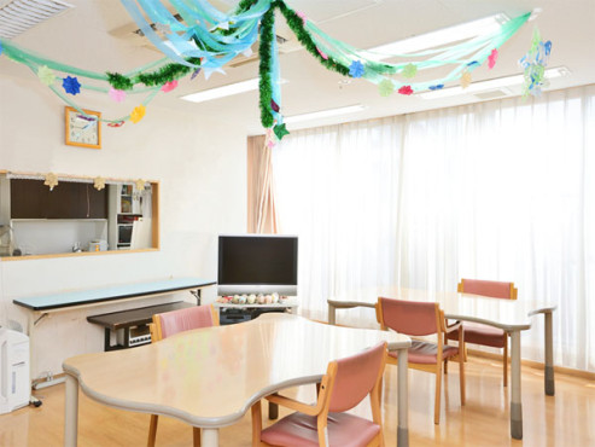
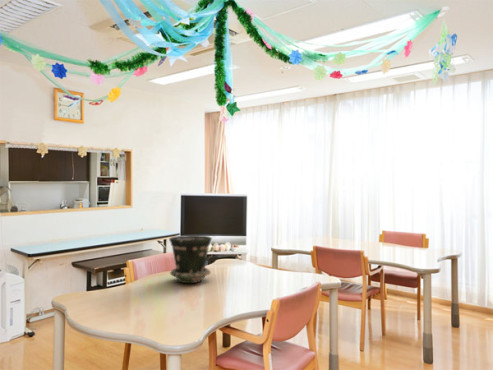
+ flower pot [168,234,213,284]
